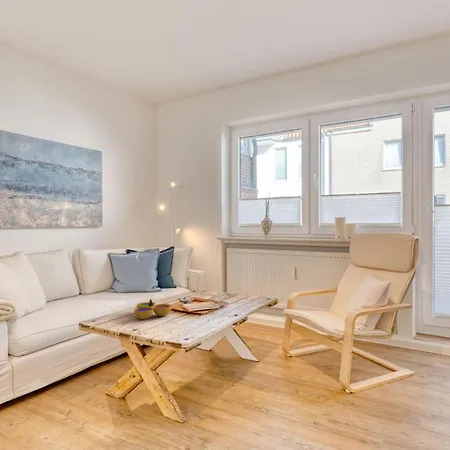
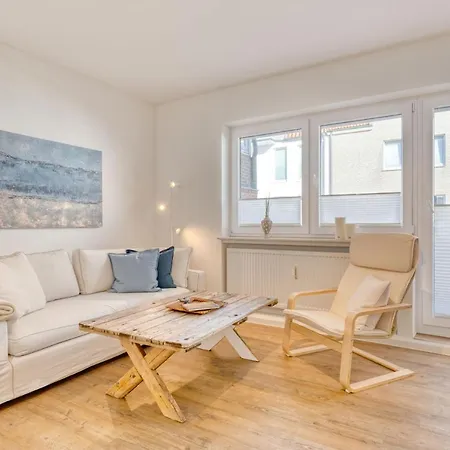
- decorative bowl [133,298,172,320]
